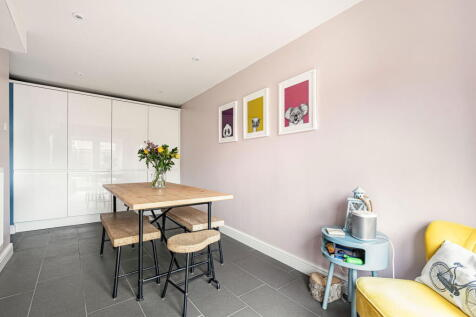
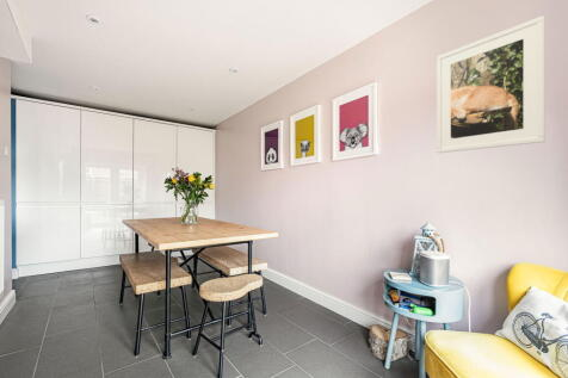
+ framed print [436,14,547,154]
